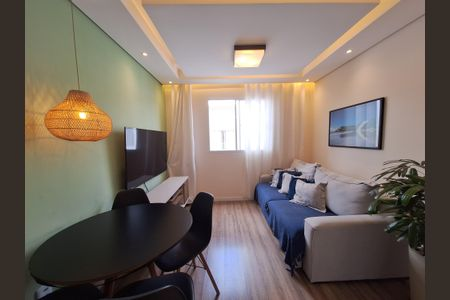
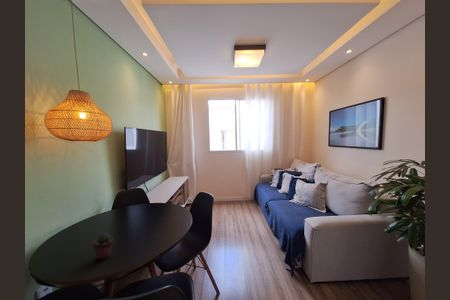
+ potted succulent [92,232,114,261]
